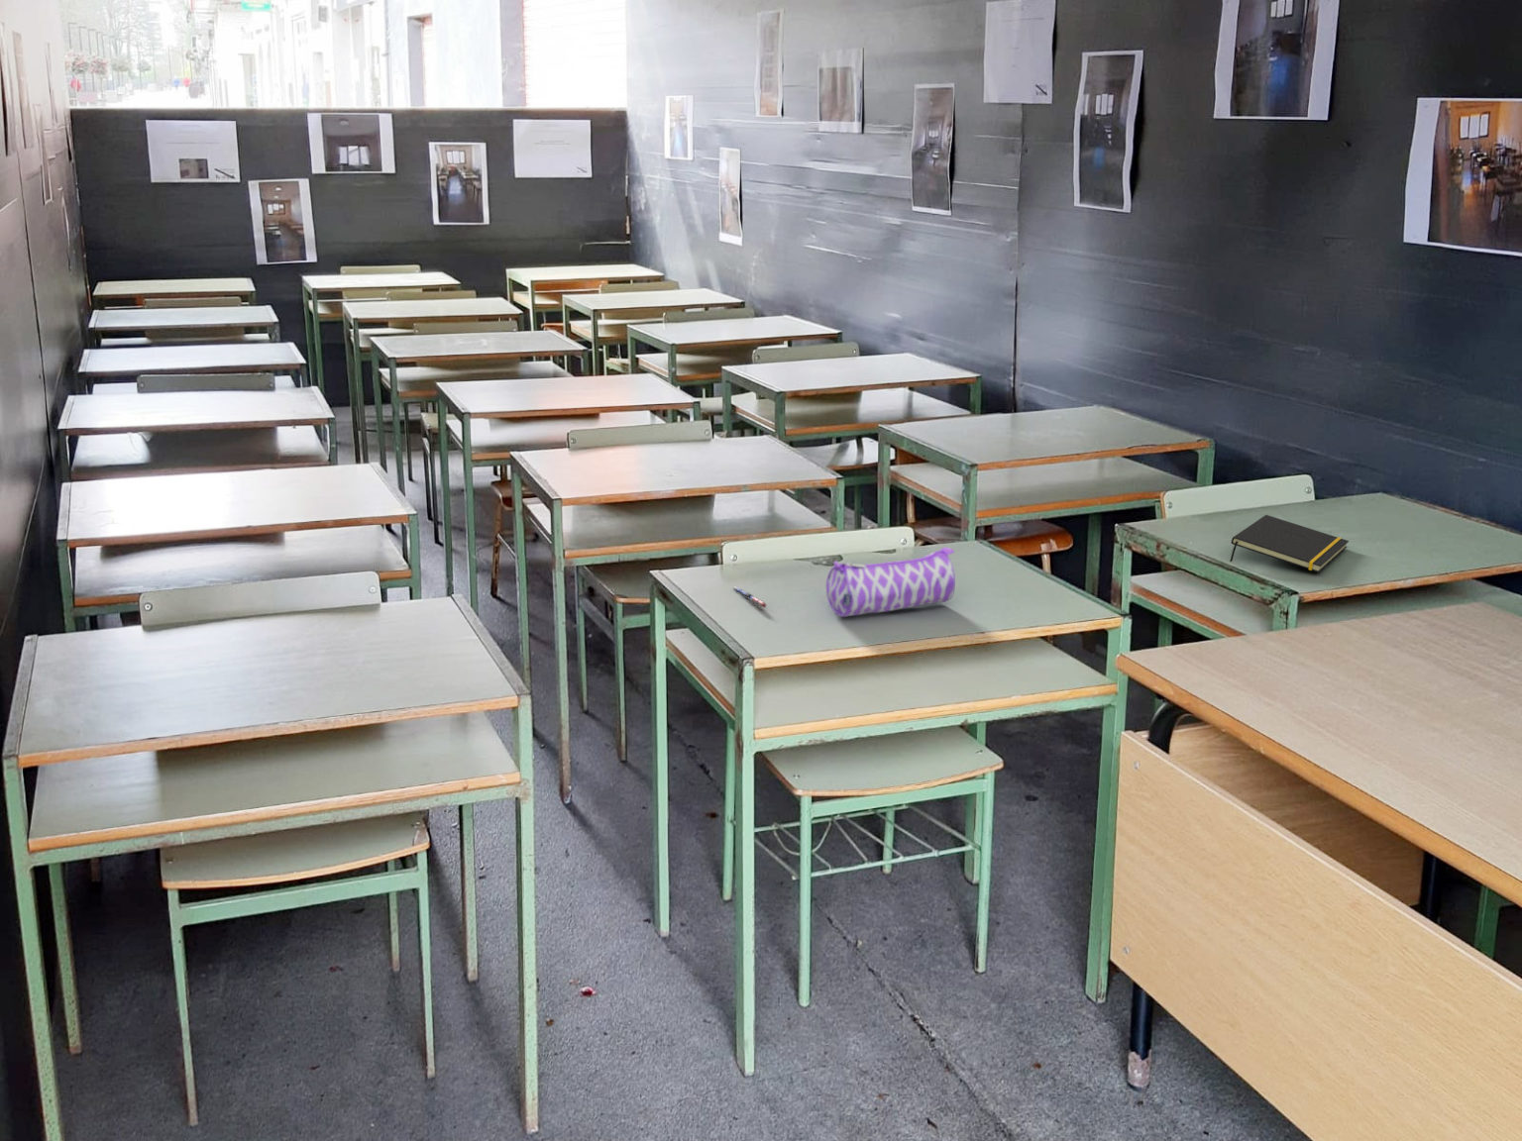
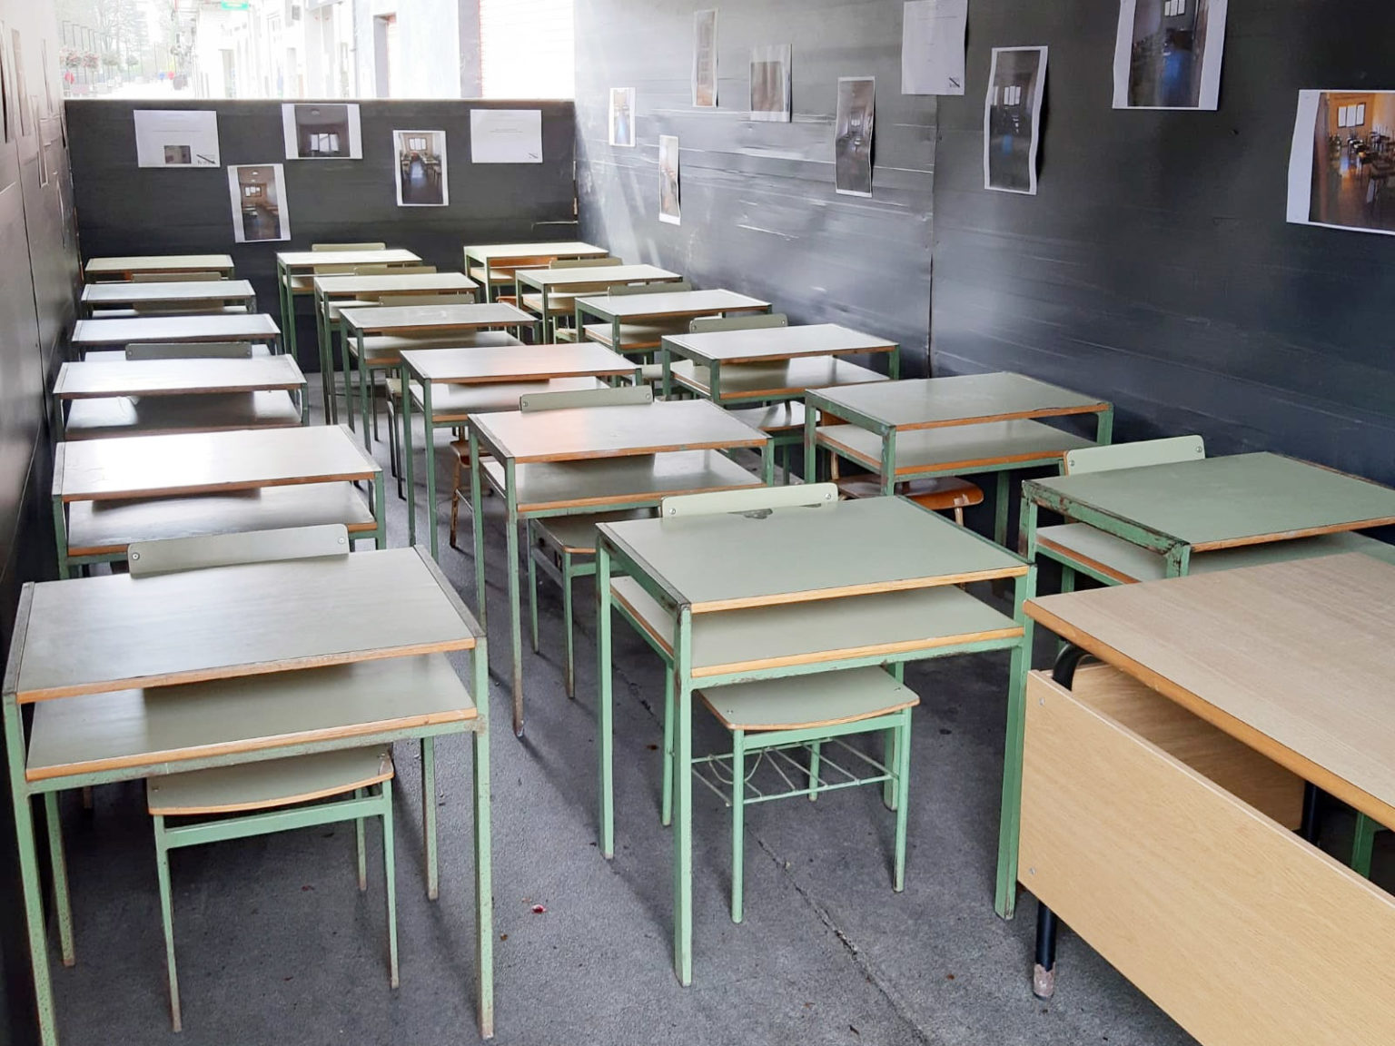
- notepad [1228,514,1349,573]
- pencil case [826,547,956,618]
- pen [731,586,768,608]
